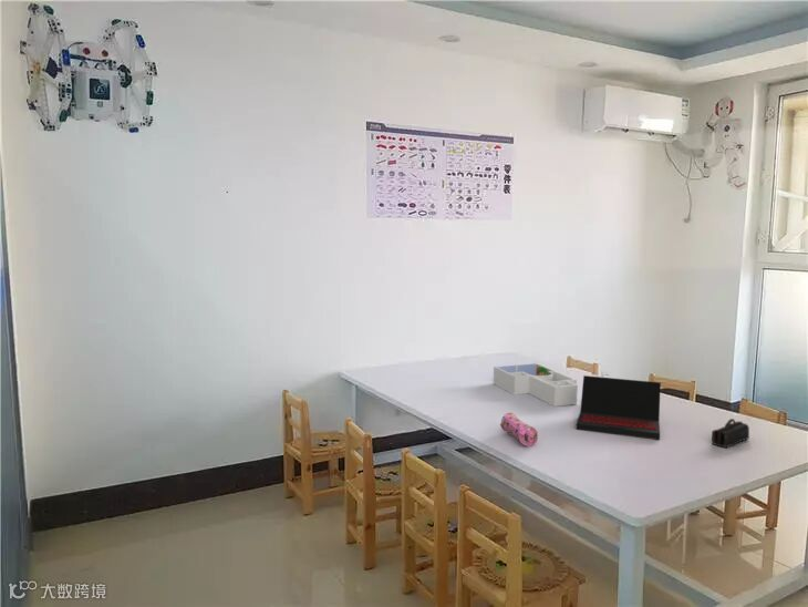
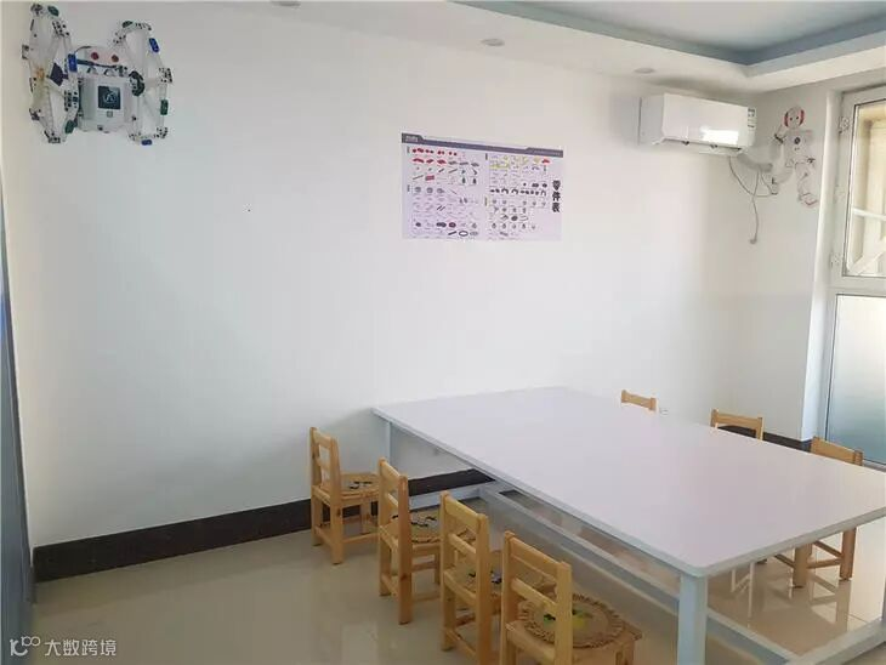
- pencil case [499,412,539,447]
- pencil case [711,418,750,449]
- laptop [574,374,662,441]
- desk organizer [493,362,579,408]
